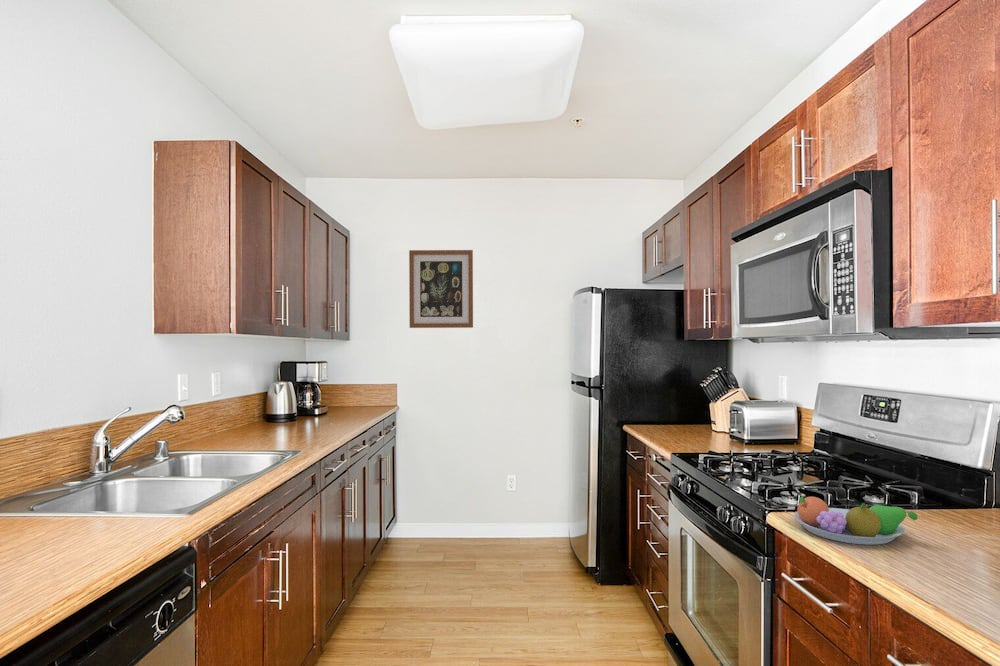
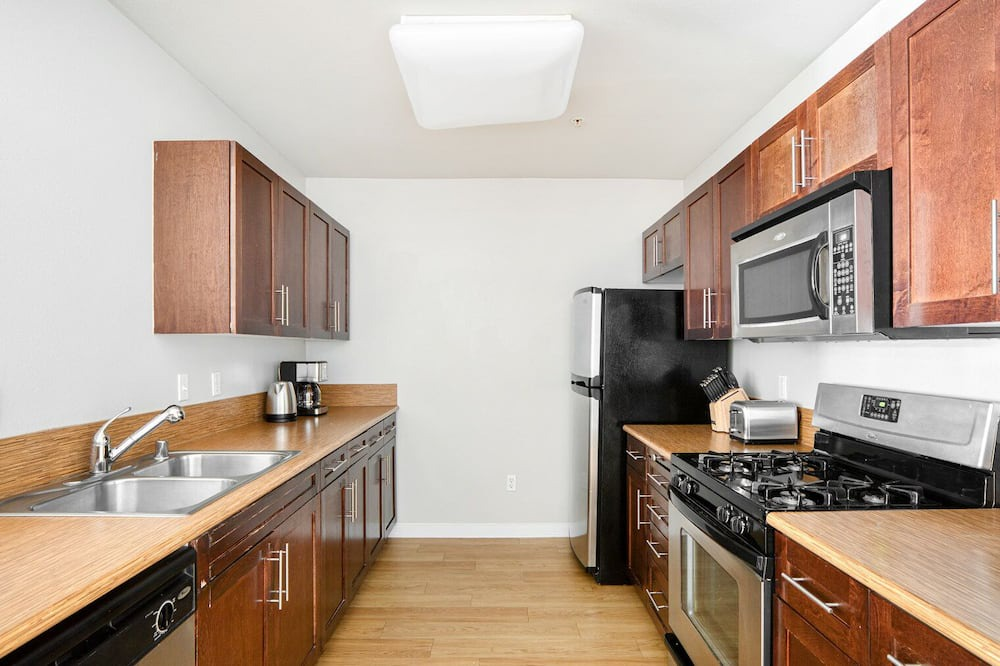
- wall art [408,249,474,329]
- fruit bowl [793,495,919,546]
